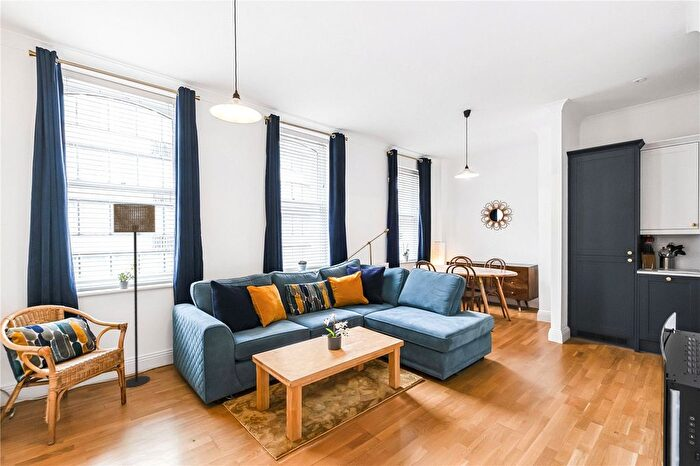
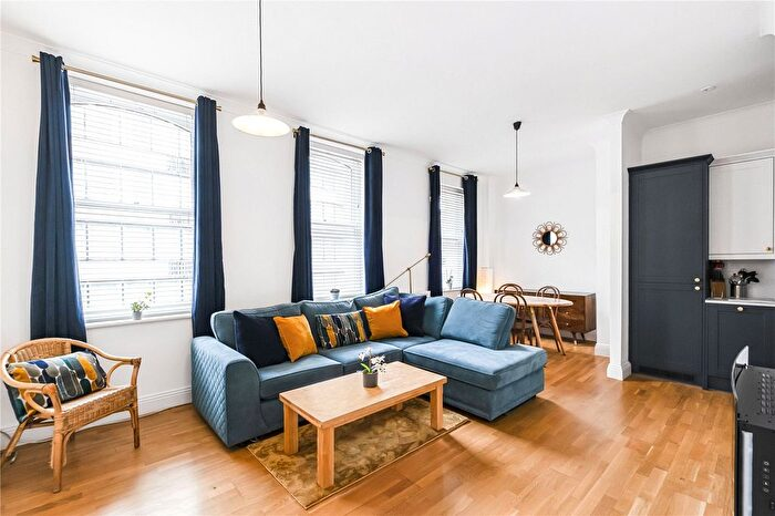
- floor lamp [112,203,156,388]
